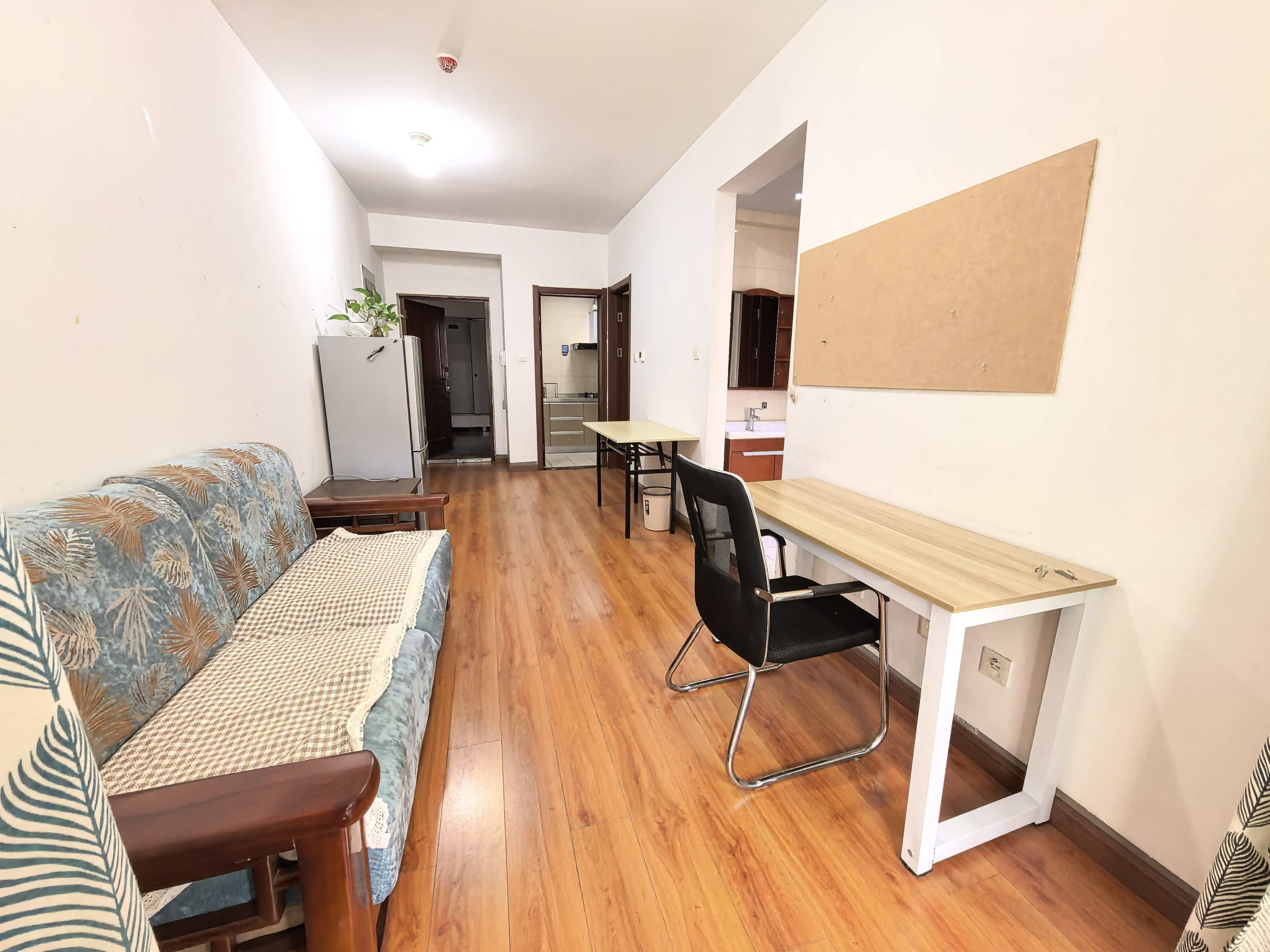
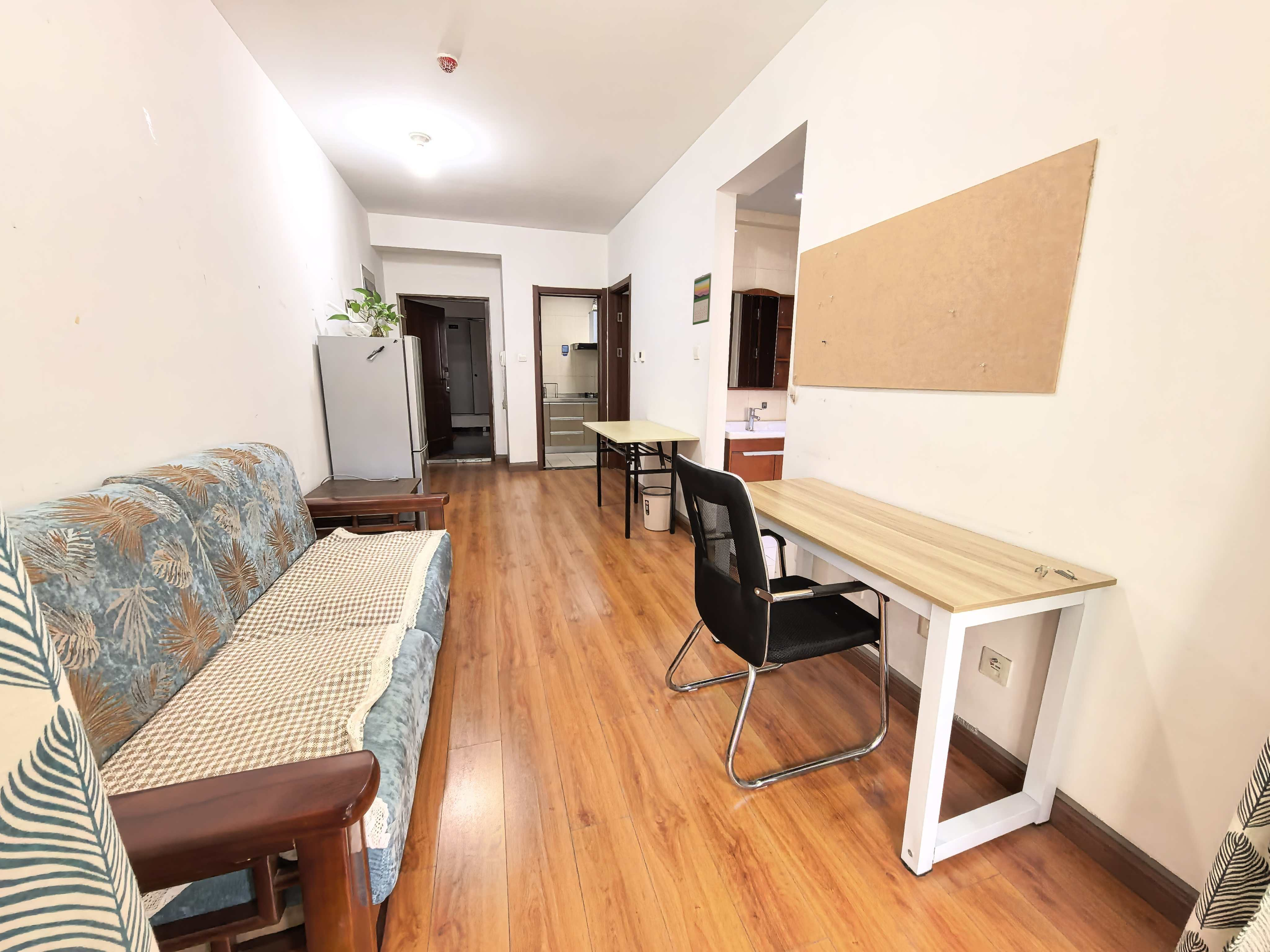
+ calendar [692,272,712,325]
